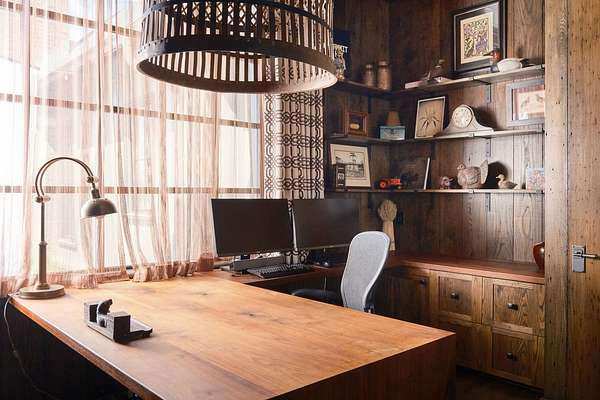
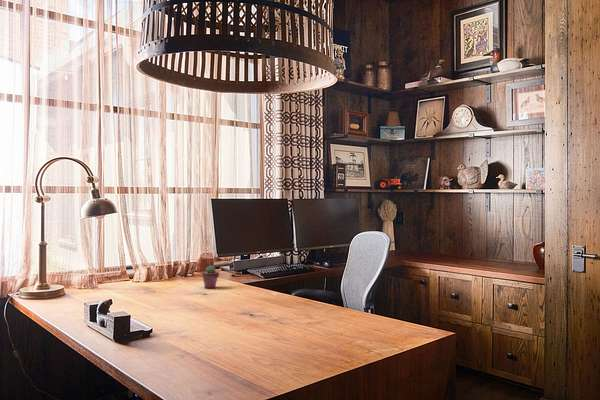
+ potted succulent [201,265,220,289]
